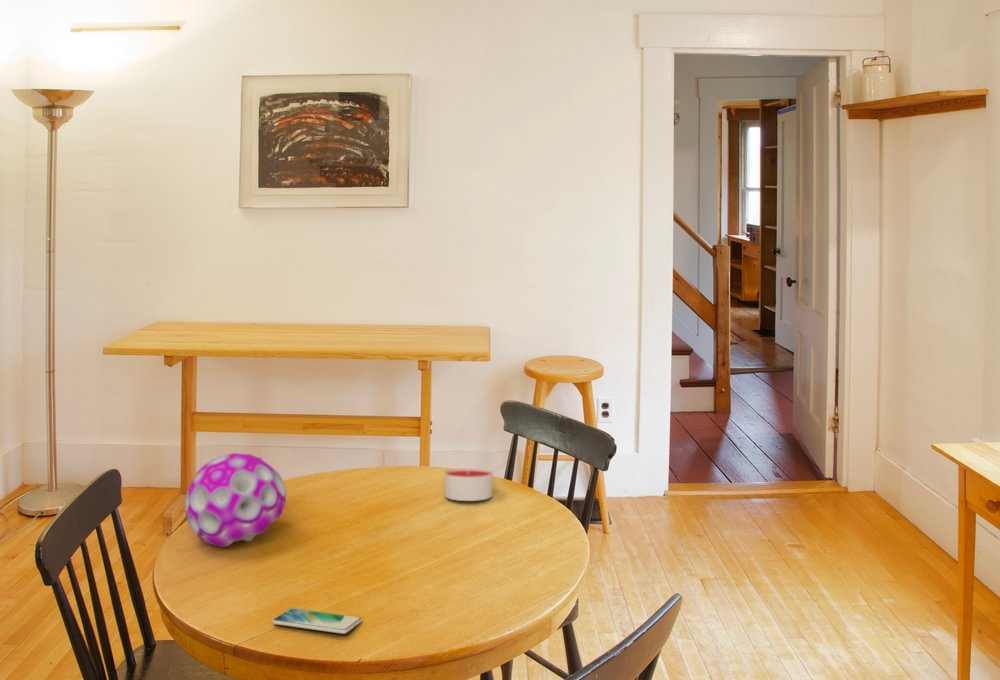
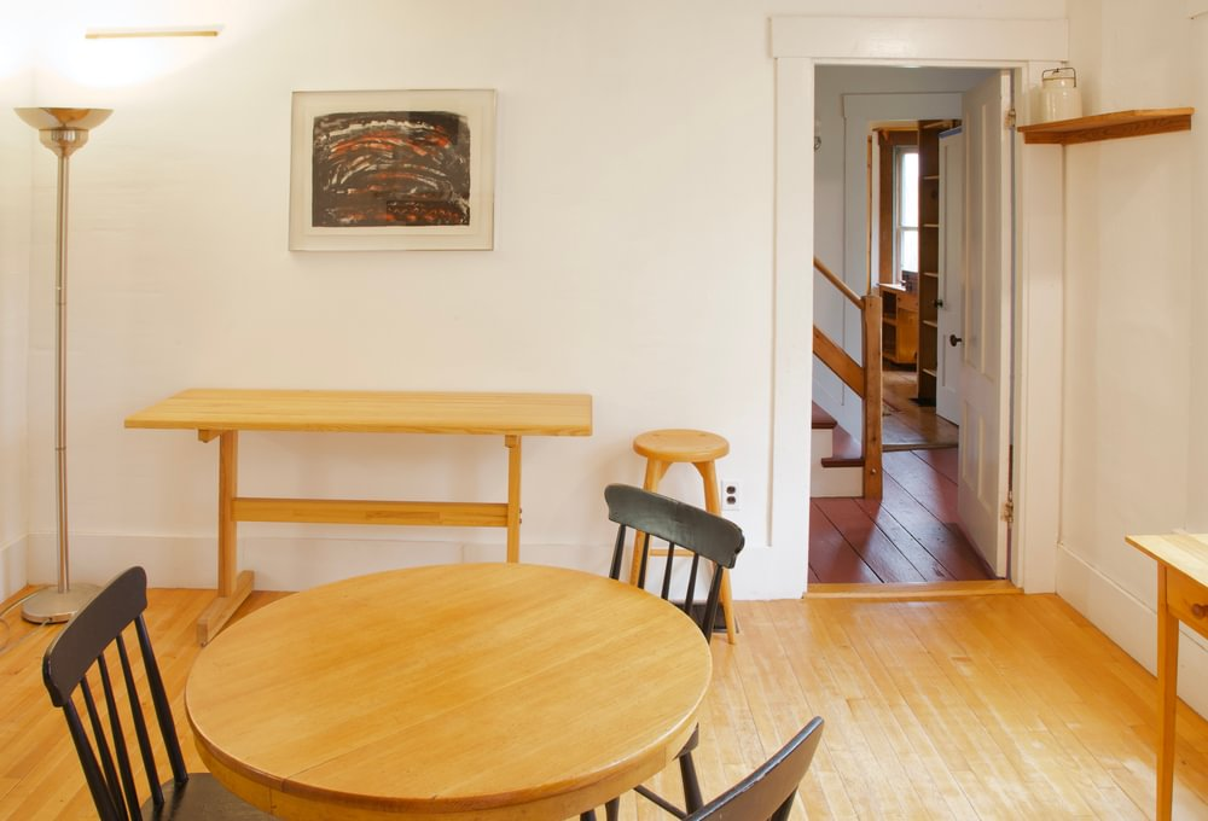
- candle [444,467,493,502]
- decorative ball [184,452,287,548]
- smartphone [272,607,363,635]
